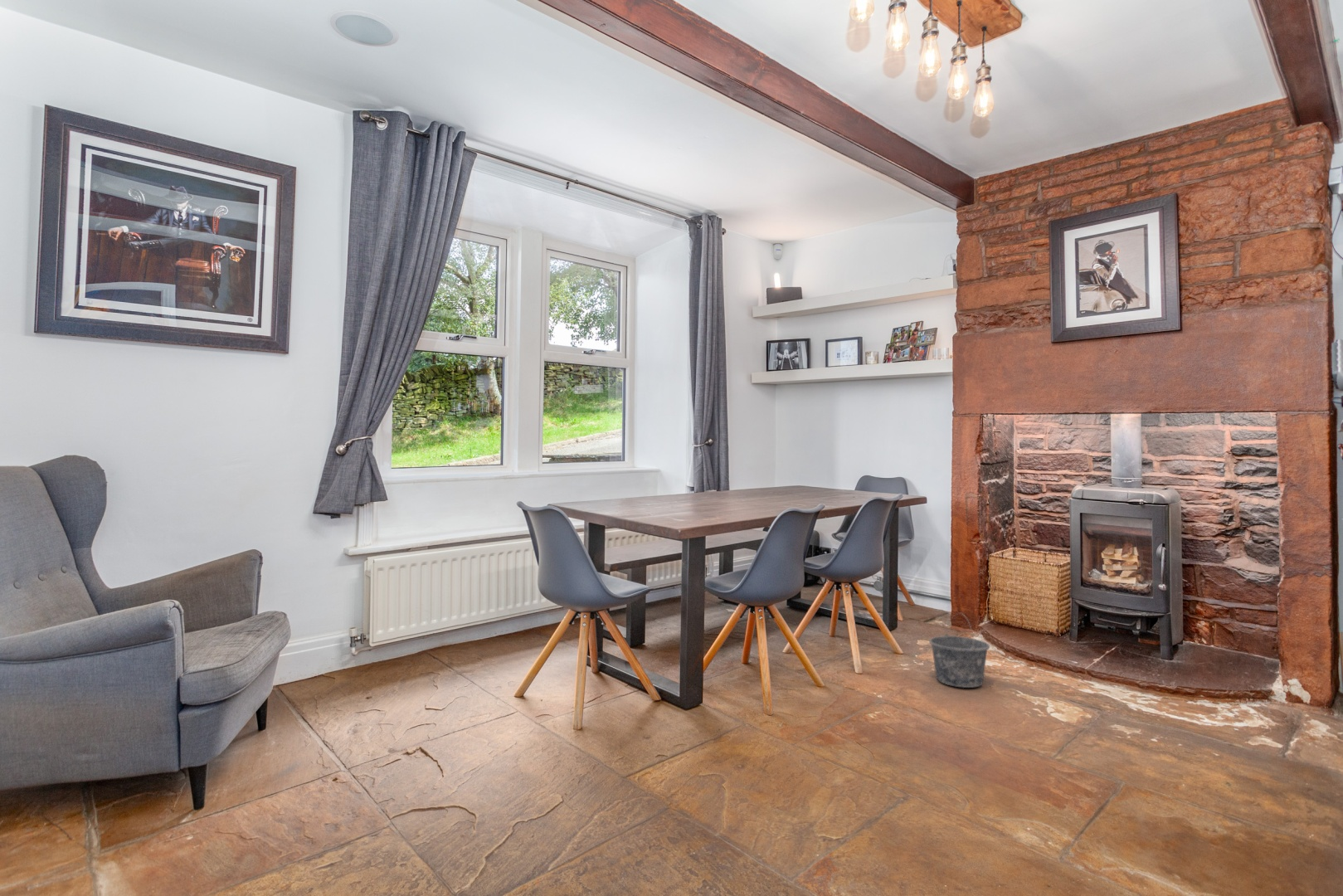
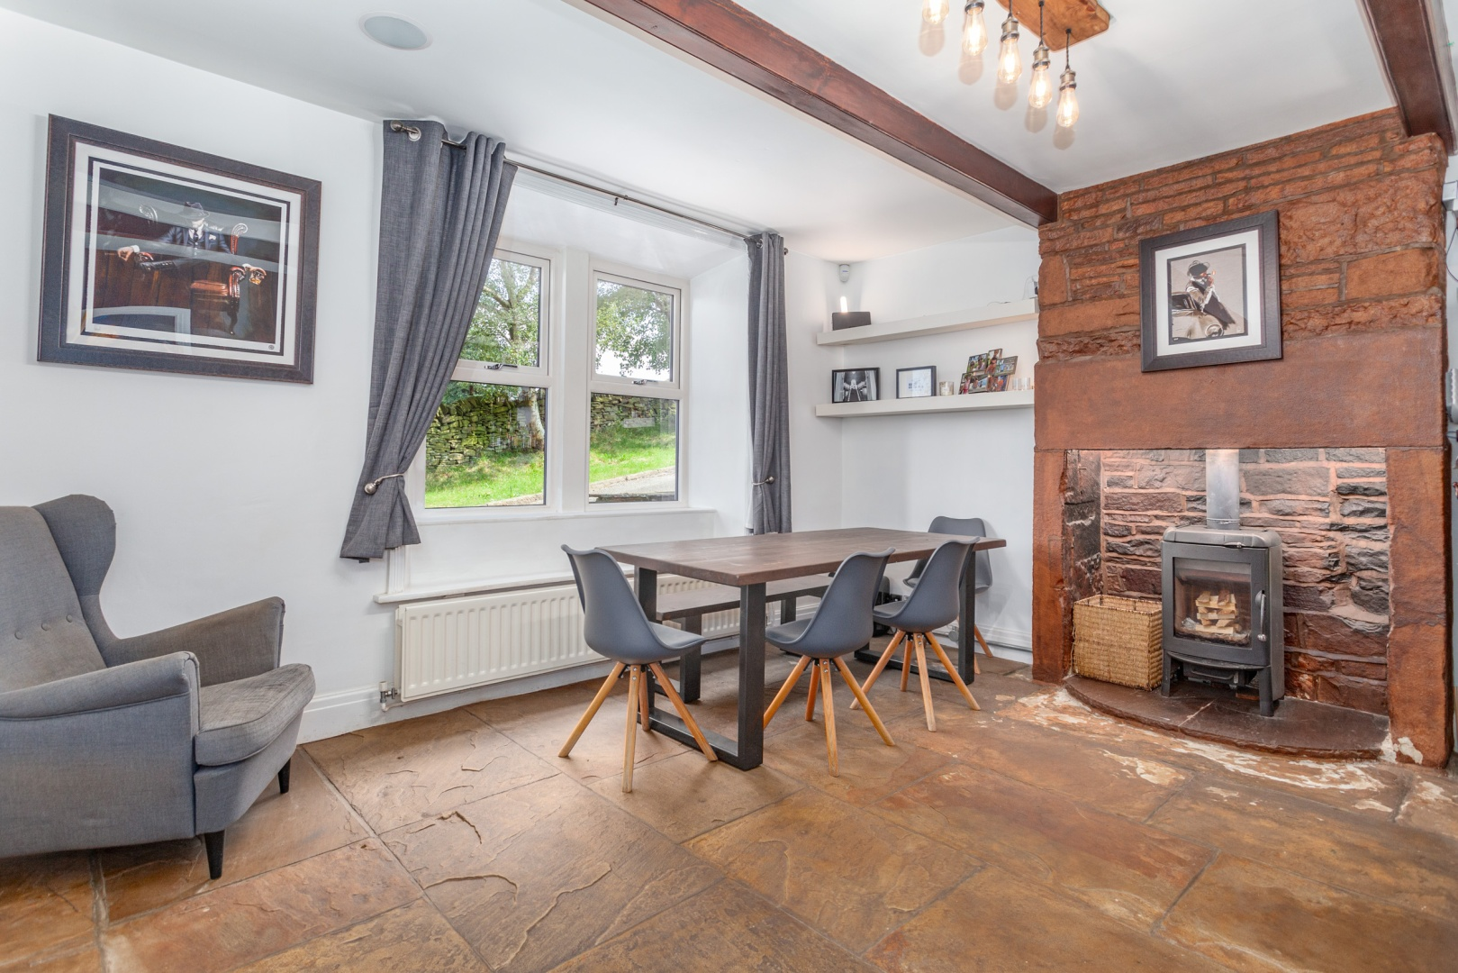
- bucket [928,612,990,689]
